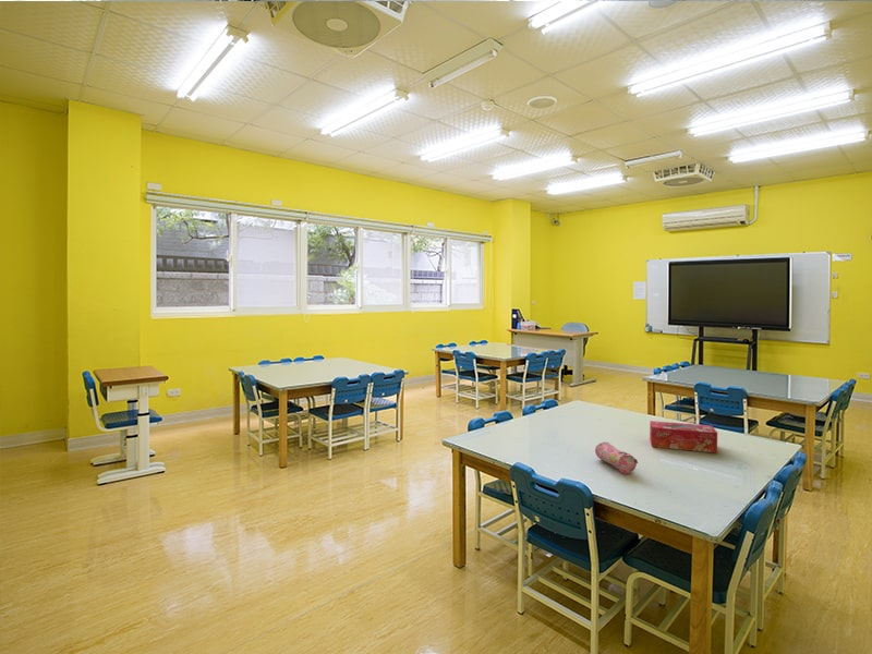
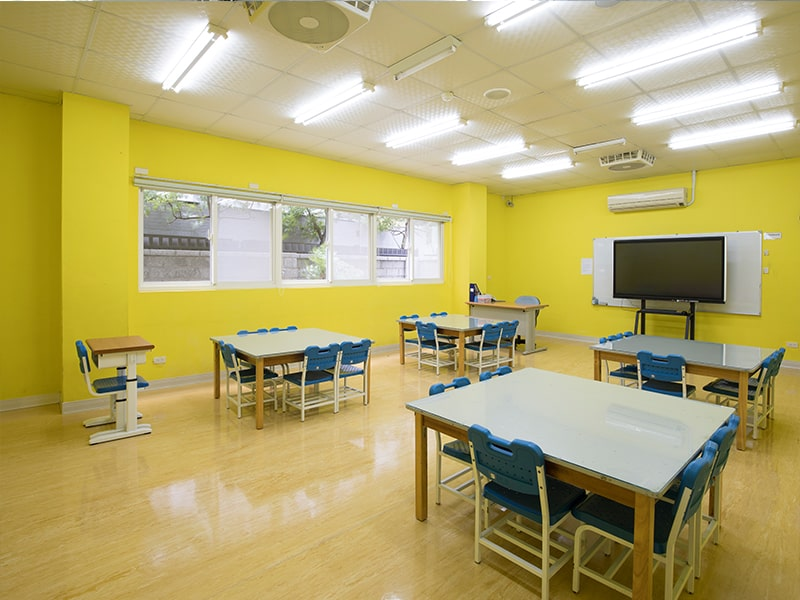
- pencil case [594,440,639,475]
- tissue box [649,420,718,453]
